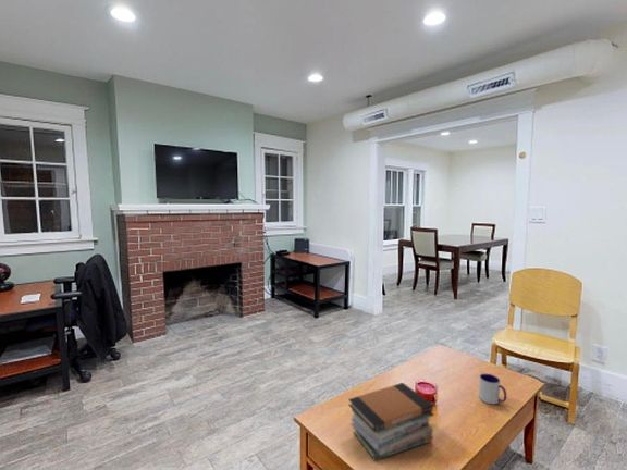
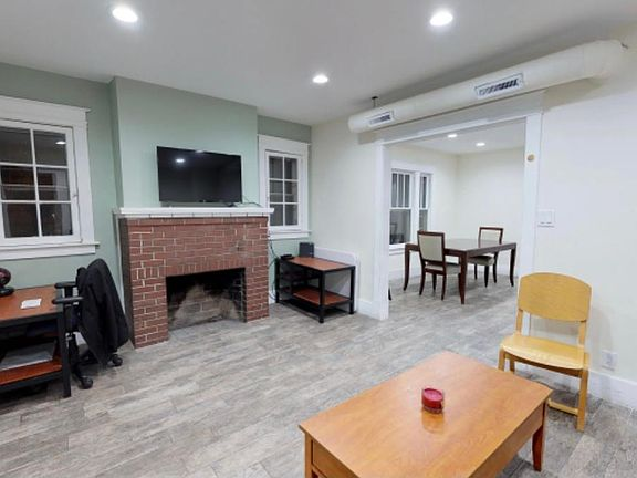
- book stack [347,382,434,462]
- mug [478,373,507,405]
